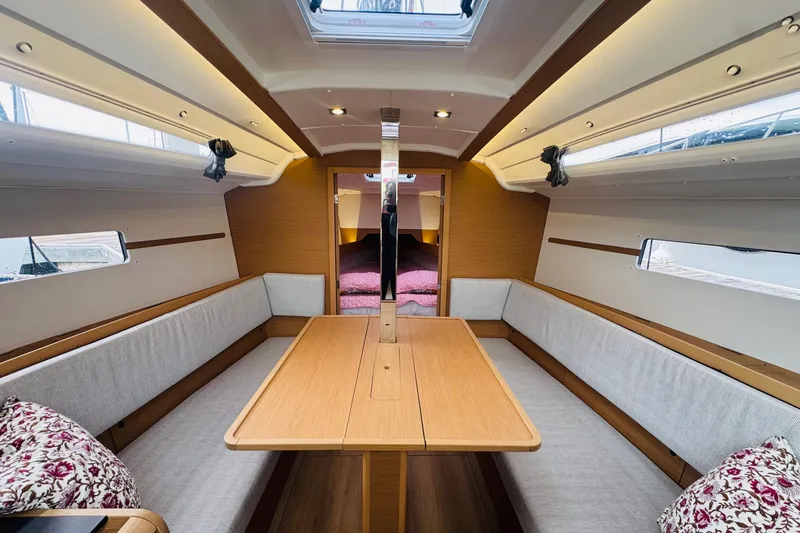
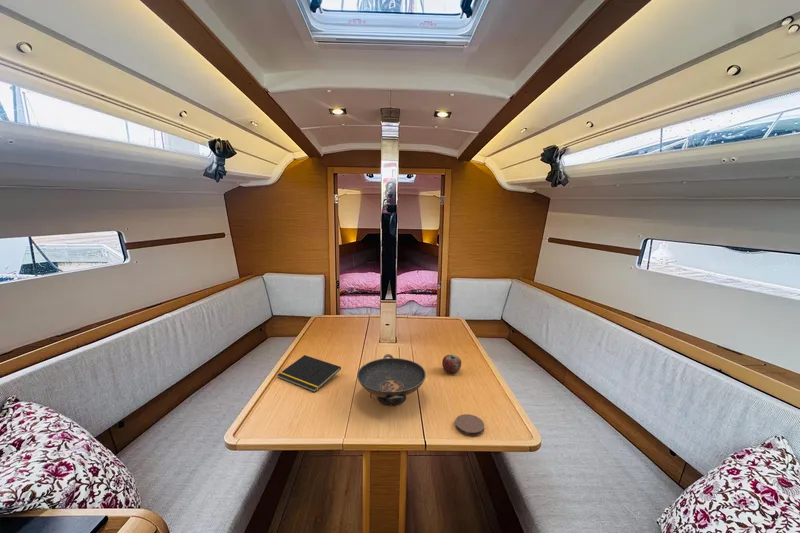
+ coaster [454,413,485,437]
+ notepad [277,354,342,393]
+ apple [441,354,462,374]
+ decorative bowl [356,353,427,407]
